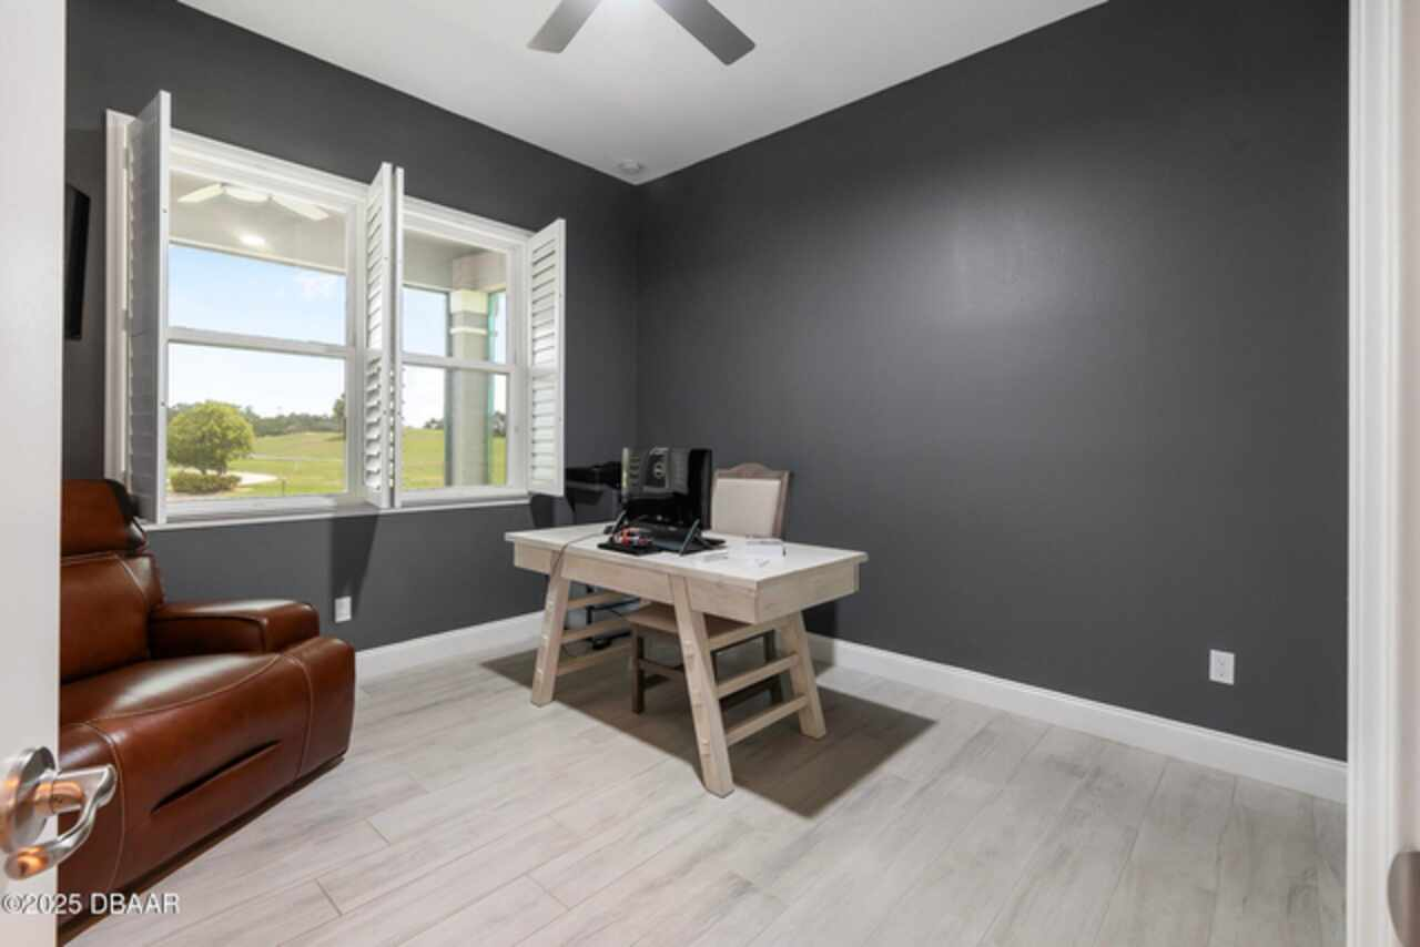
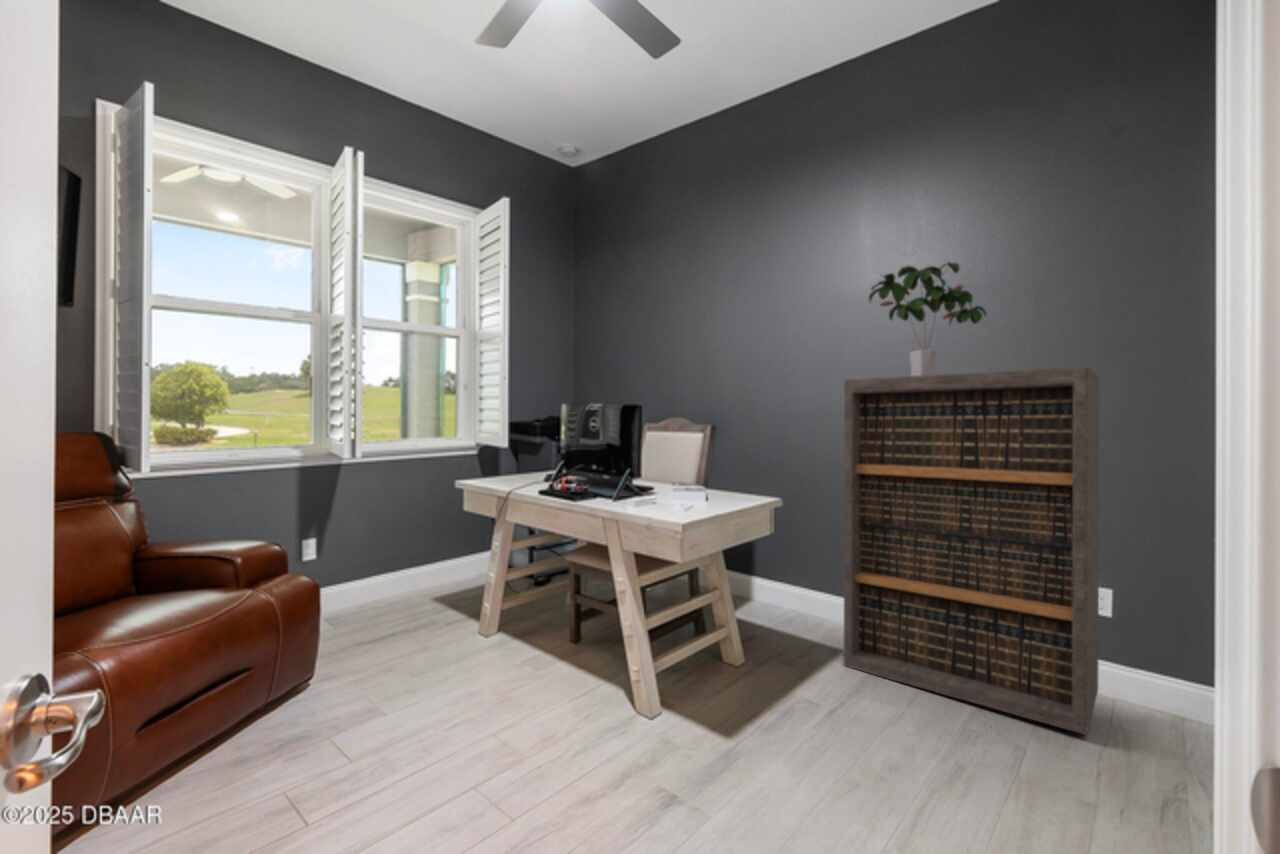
+ potted plant [868,260,988,376]
+ bookshelf [843,366,1100,736]
